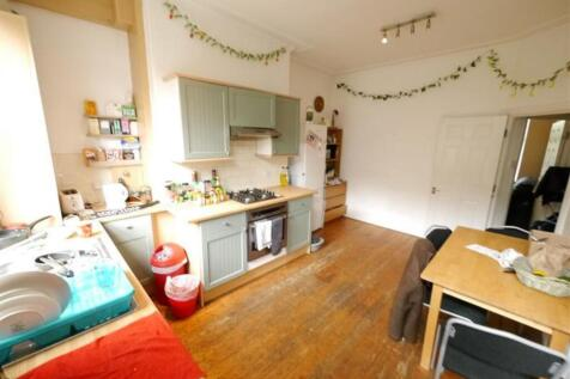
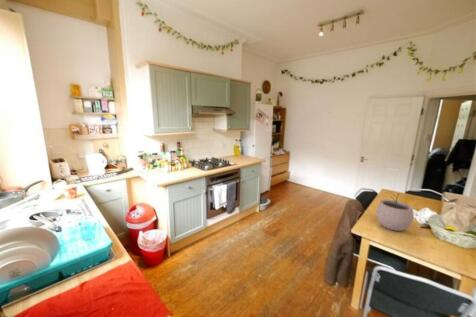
+ plant pot [375,193,415,232]
